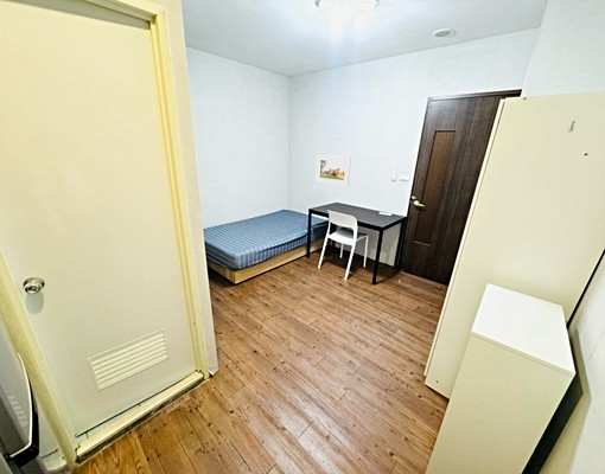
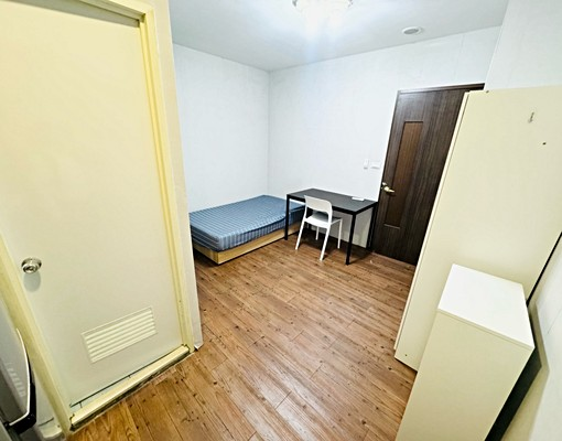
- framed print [314,154,352,187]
